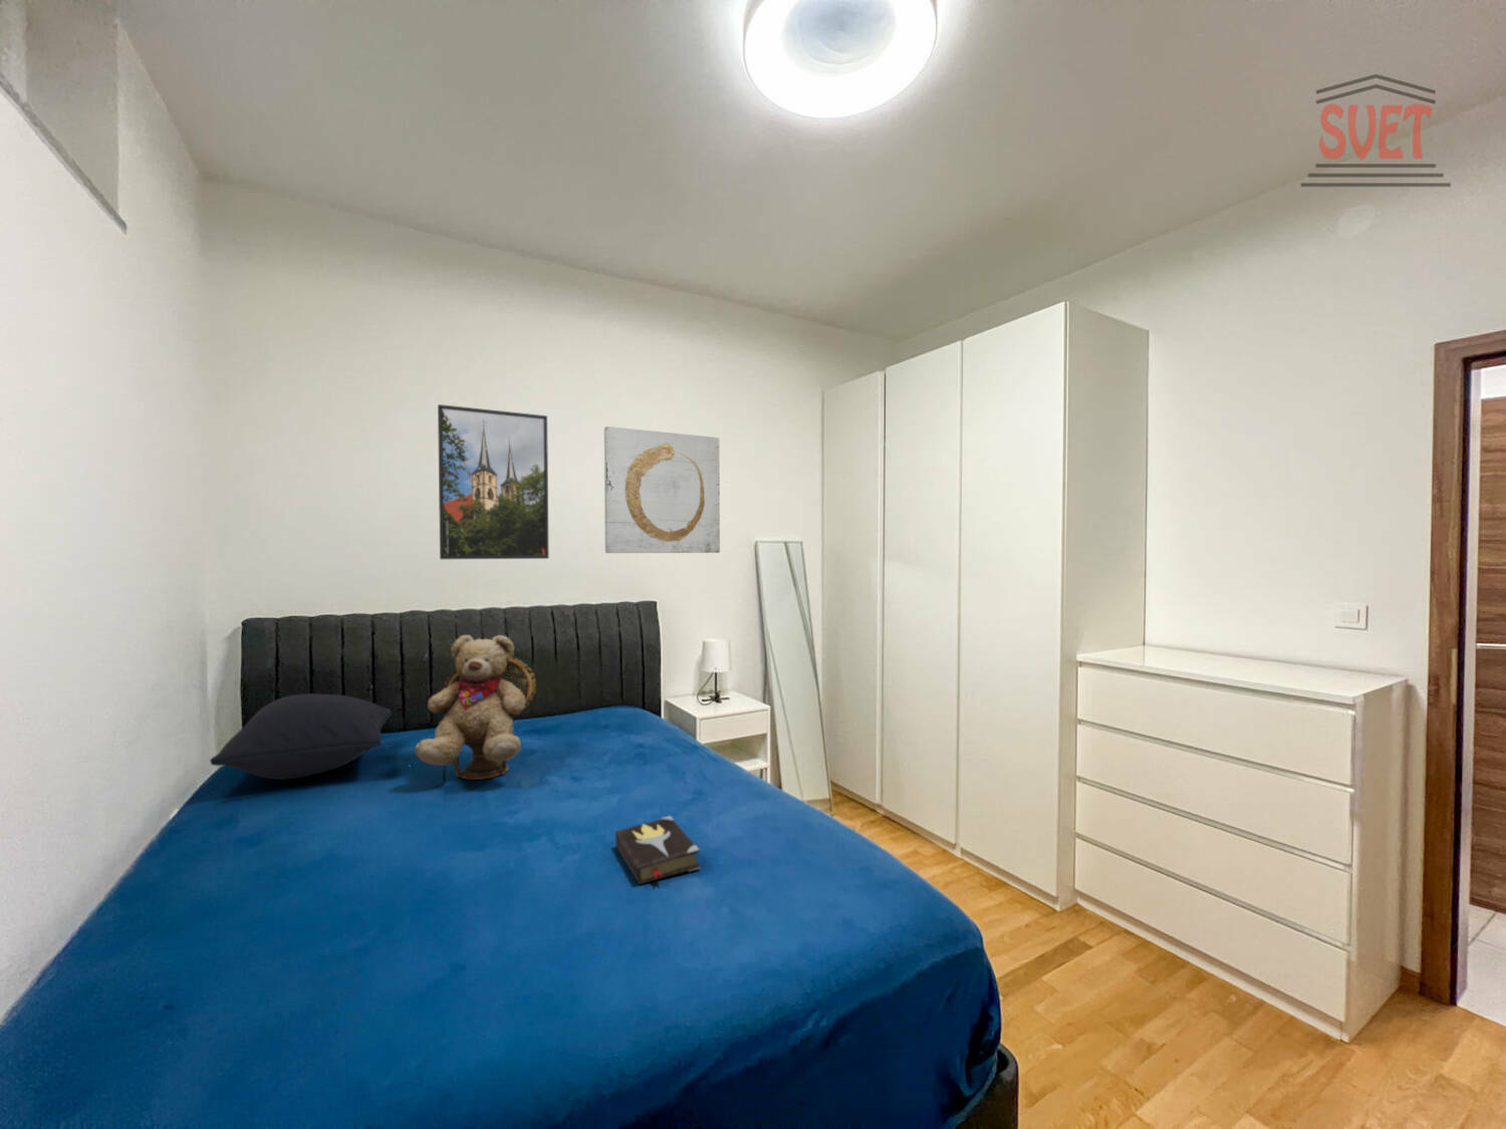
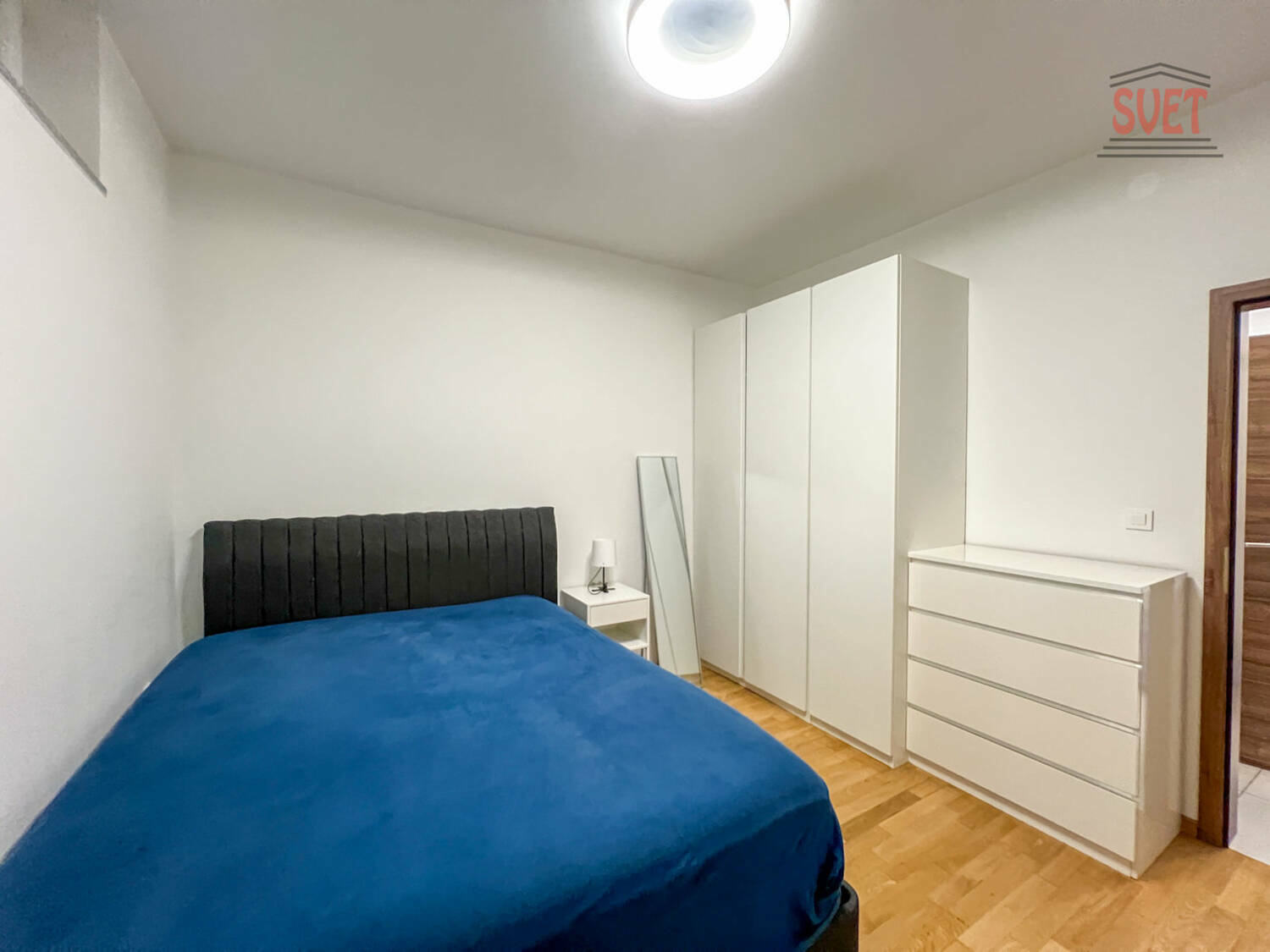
- hardback book [614,815,701,885]
- teddy bear [414,634,537,780]
- pillow [209,693,393,780]
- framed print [436,403,550,560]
- wall art [604,426,721,554]
